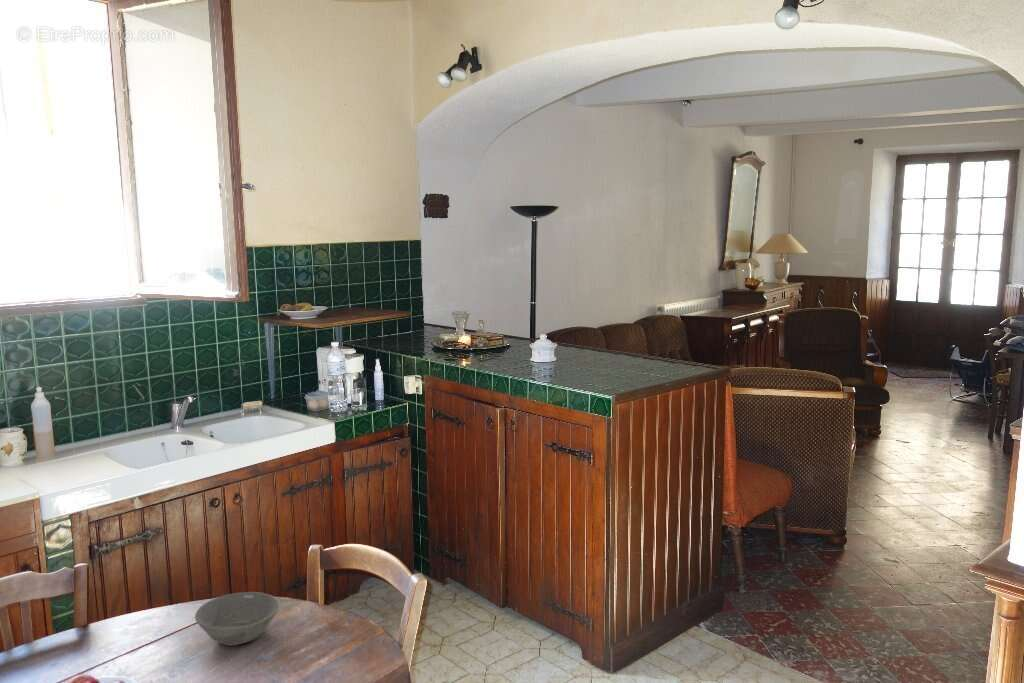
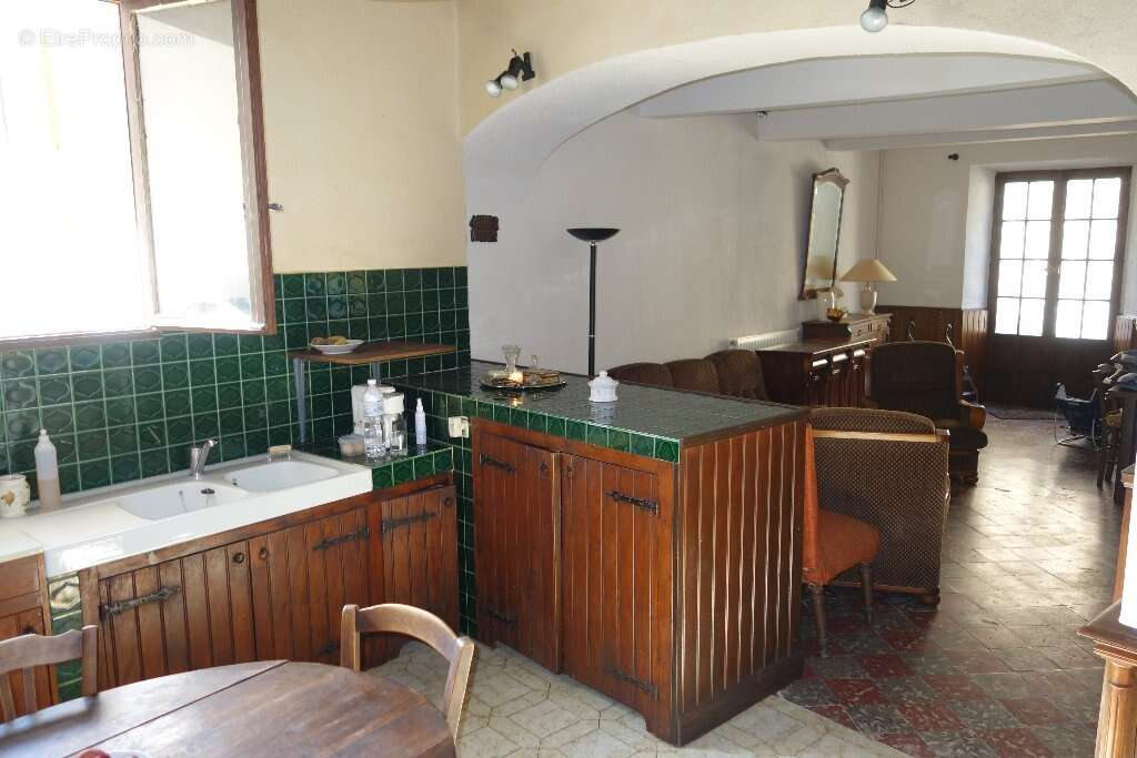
- bowl [194,591,280,647]
